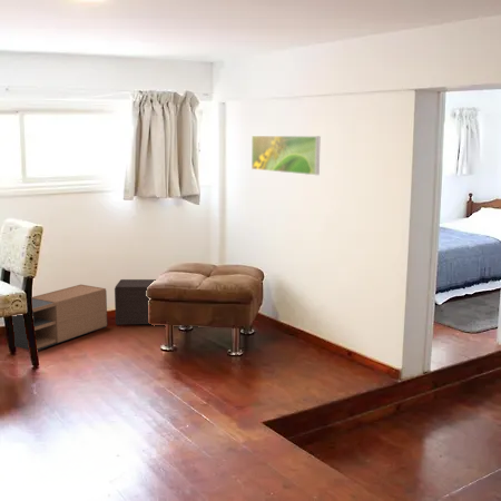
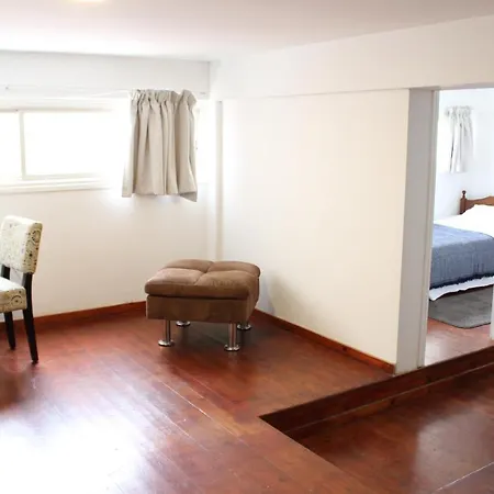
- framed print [250,135,322,176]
- storage bench [11,278,157,351]
